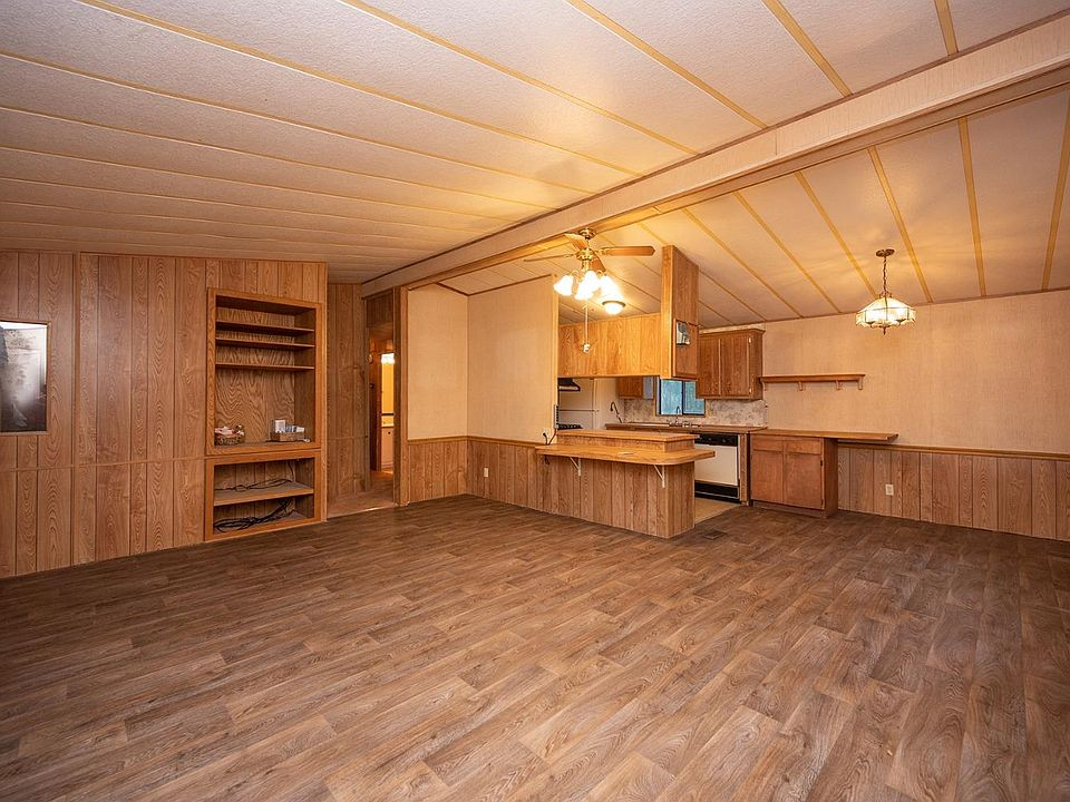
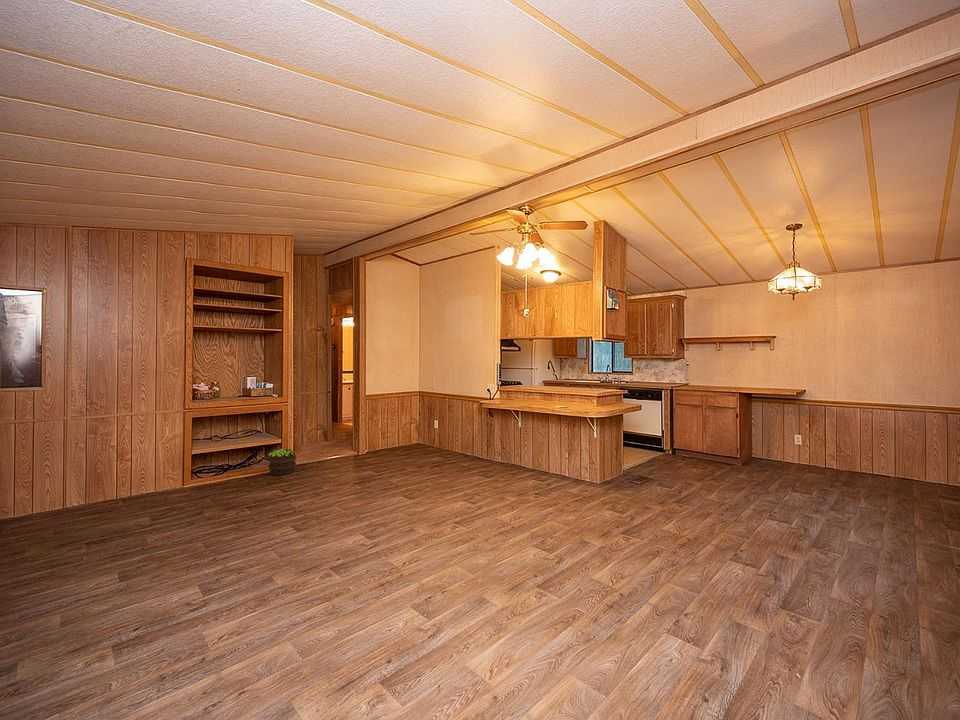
+ potted plant [267,448,297,476]
